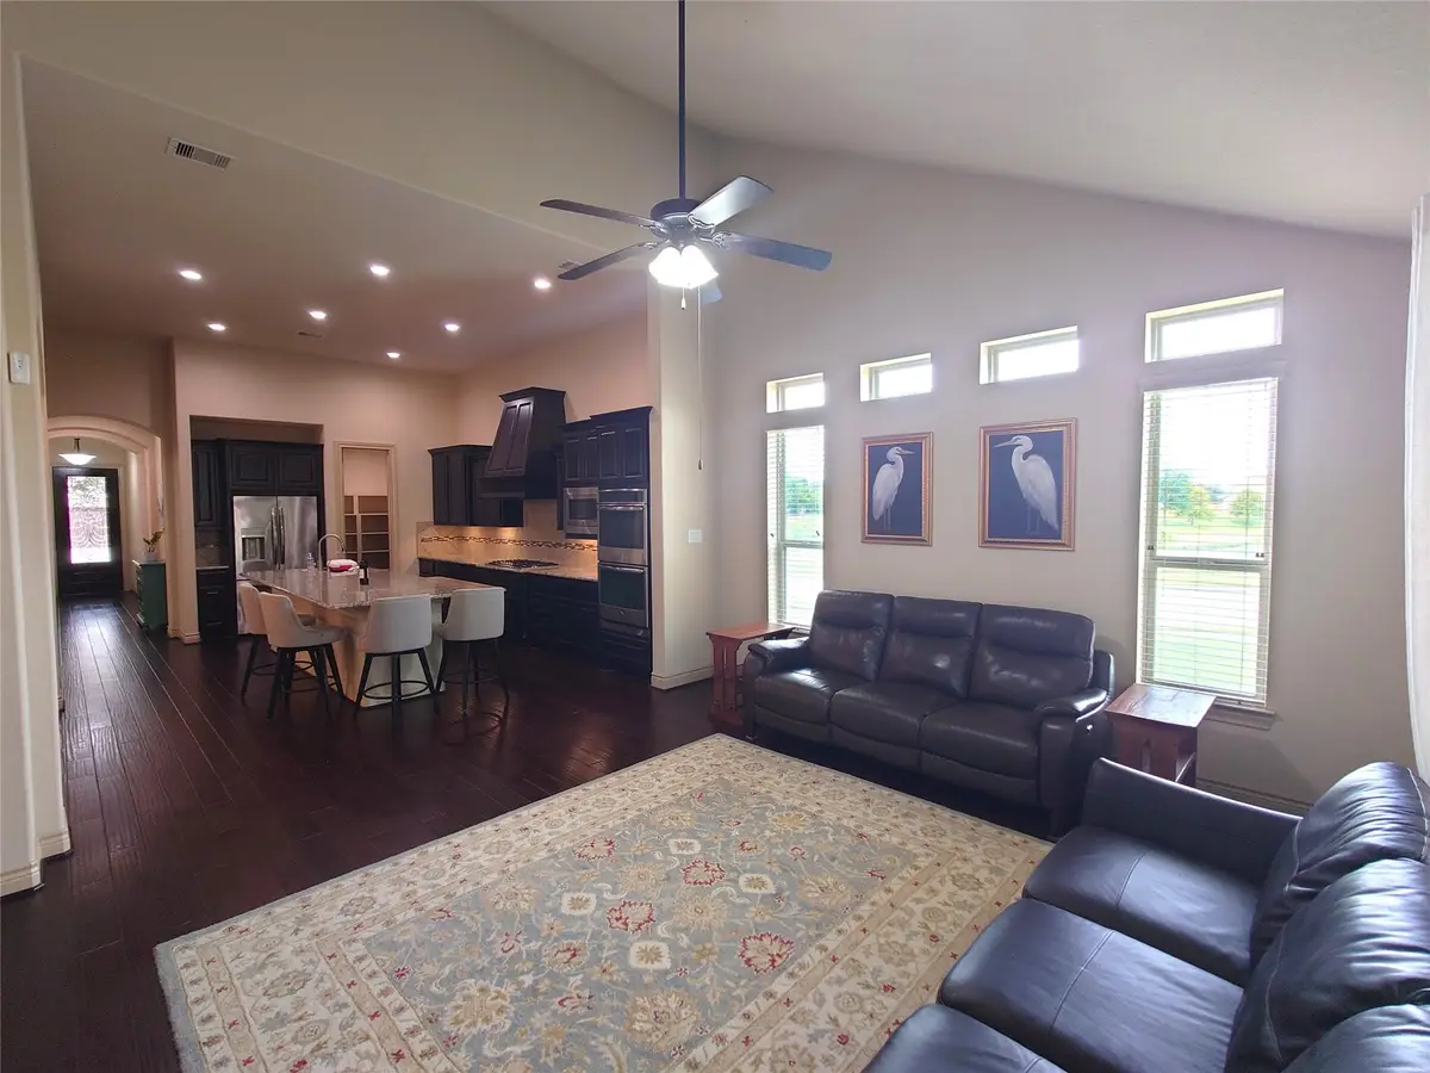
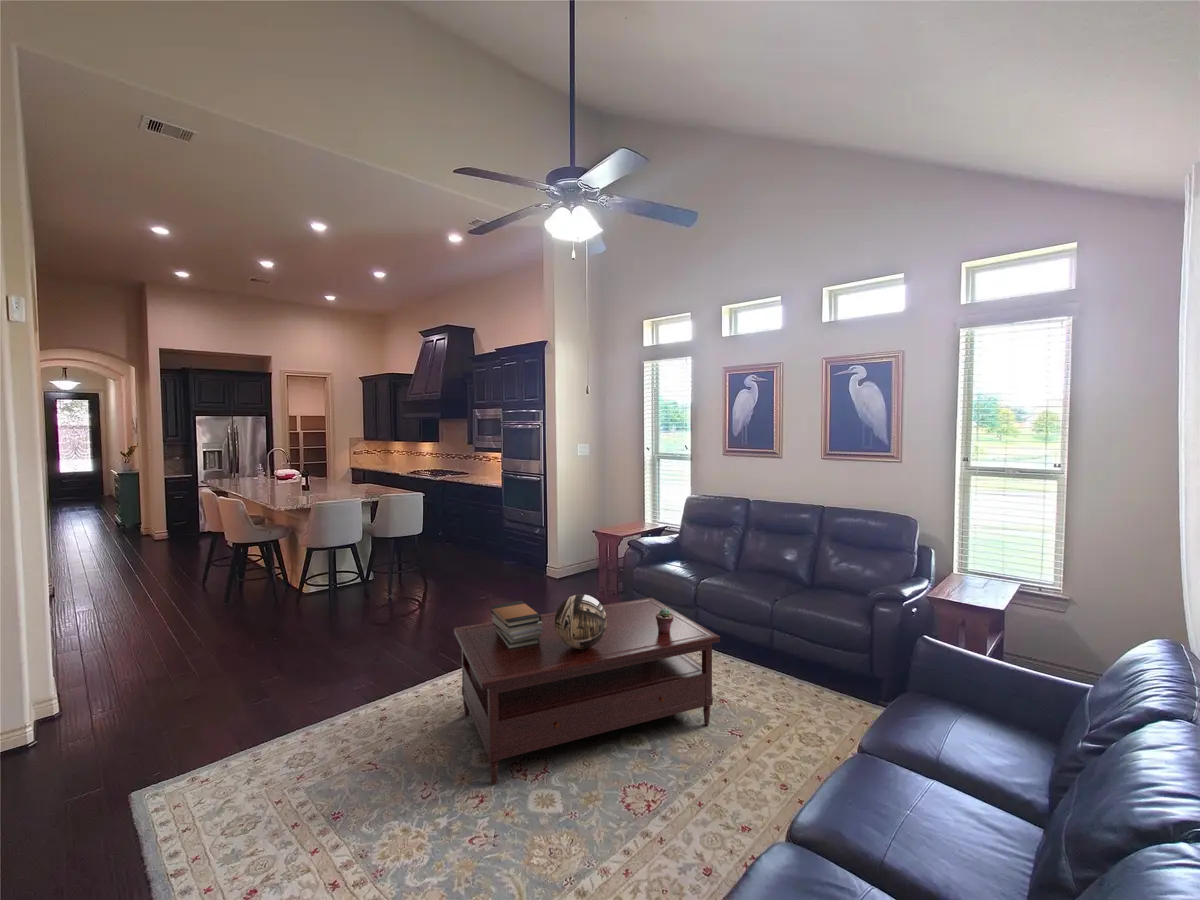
+ decorative bowl [555,593,607,649]
+ potted succulent [656,608,674,633]
+ coffee table [453,597,721,785]
+ book stack [489,600,542,649]
